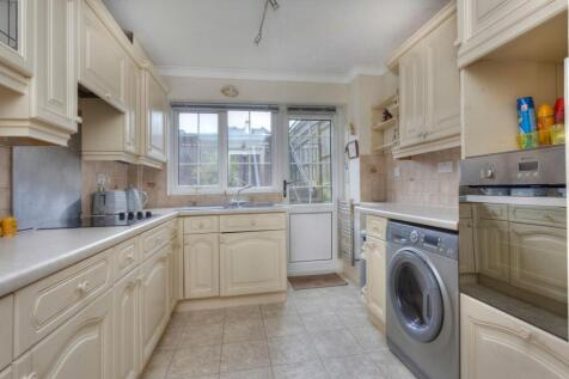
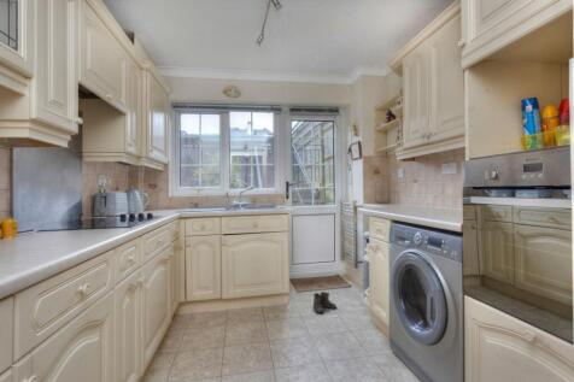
+ boots [312,290,338,315]
